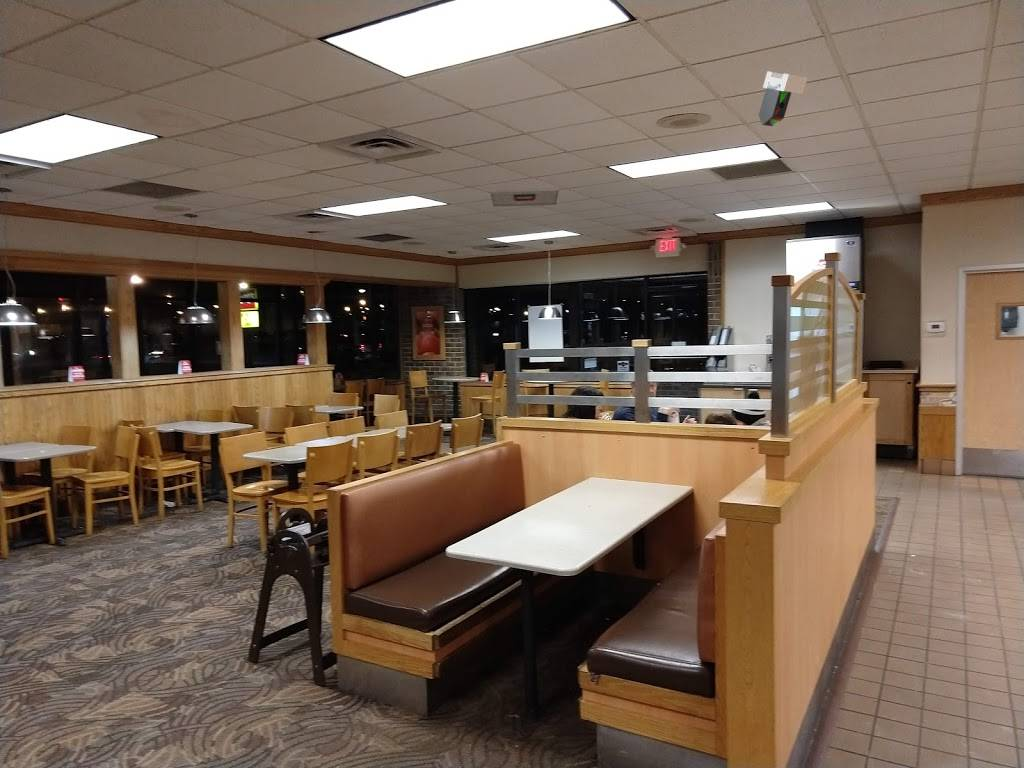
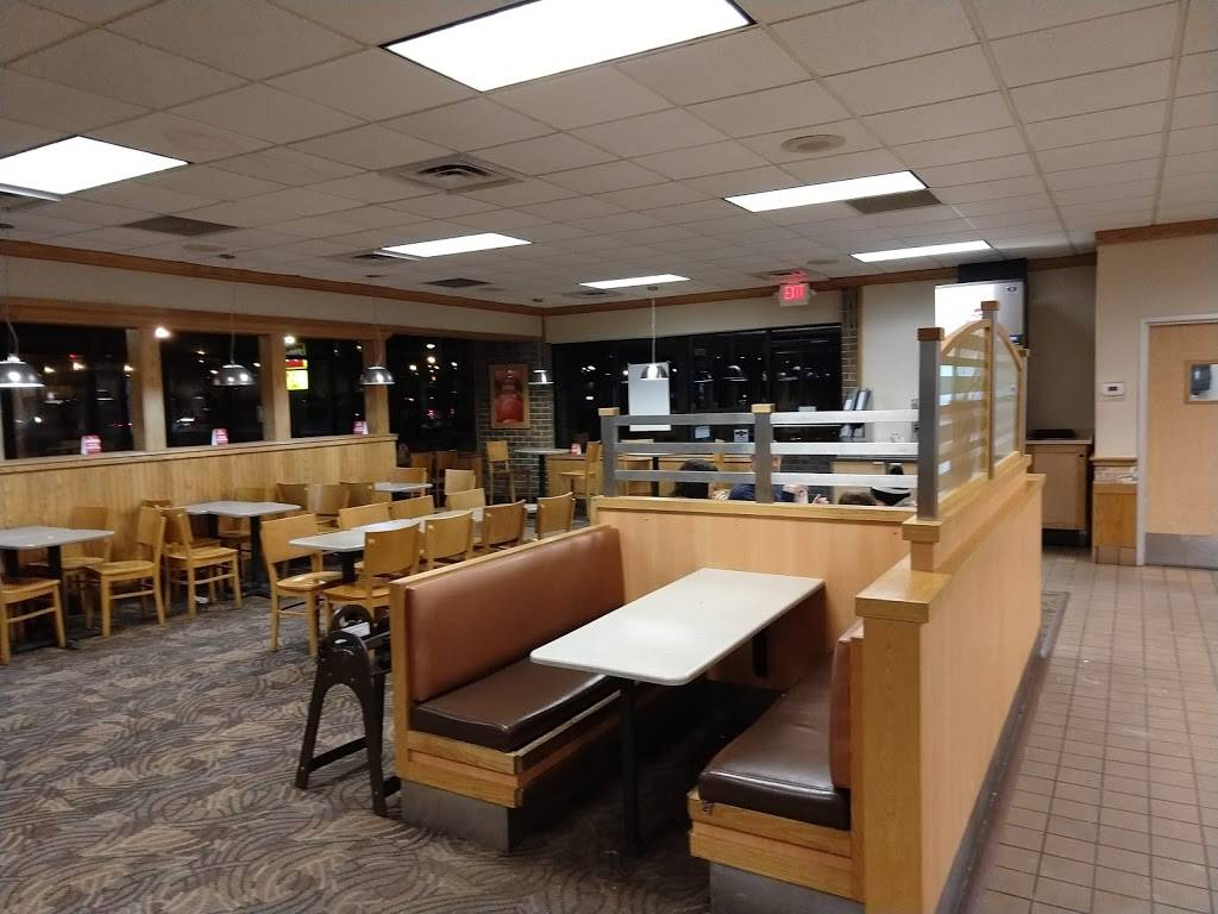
- ceiling vent [489,188,560,208]
- security camera [758,70,808,127]
